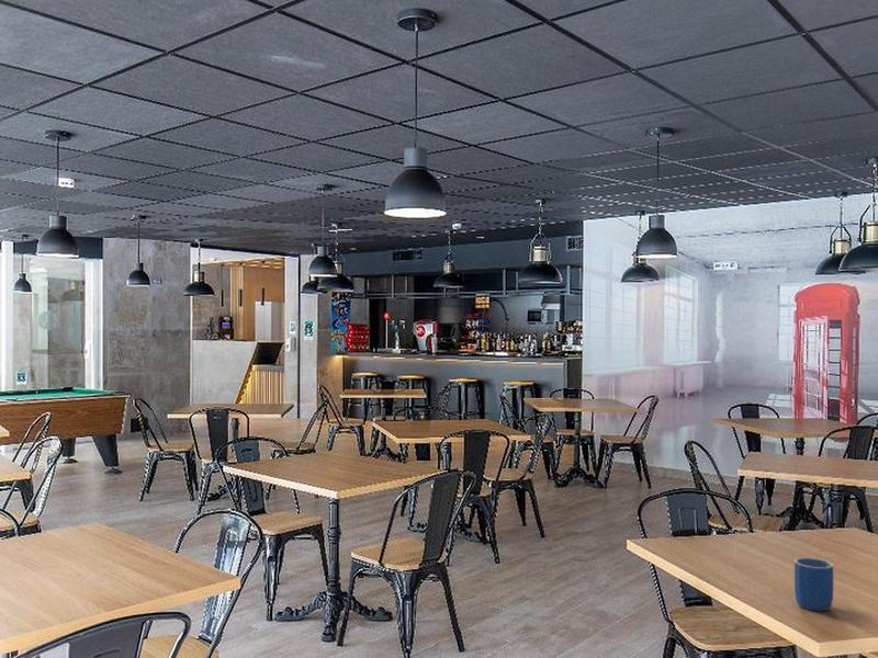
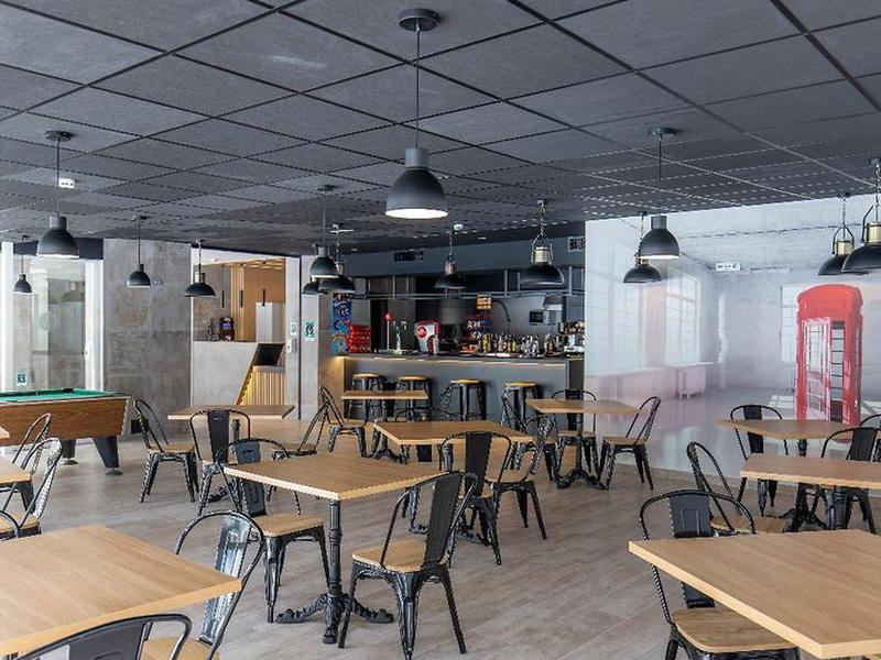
- mug [793,557,834,612]
